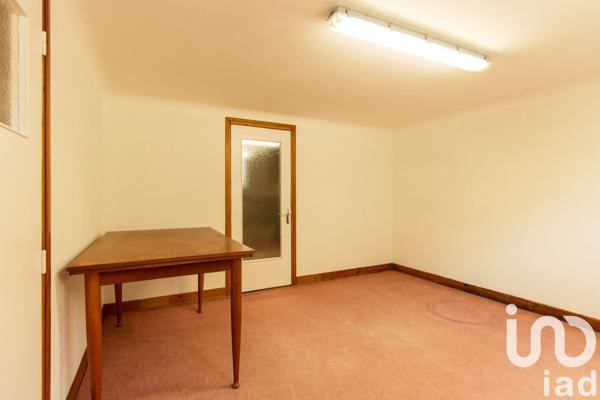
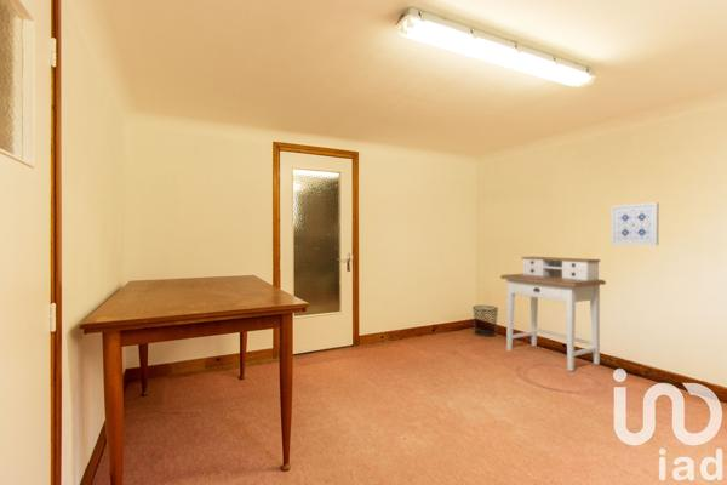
+ desk [499,256,607,372]
+ wall art [611,201,659,246]
+ waste bin [471,304,499,337]
